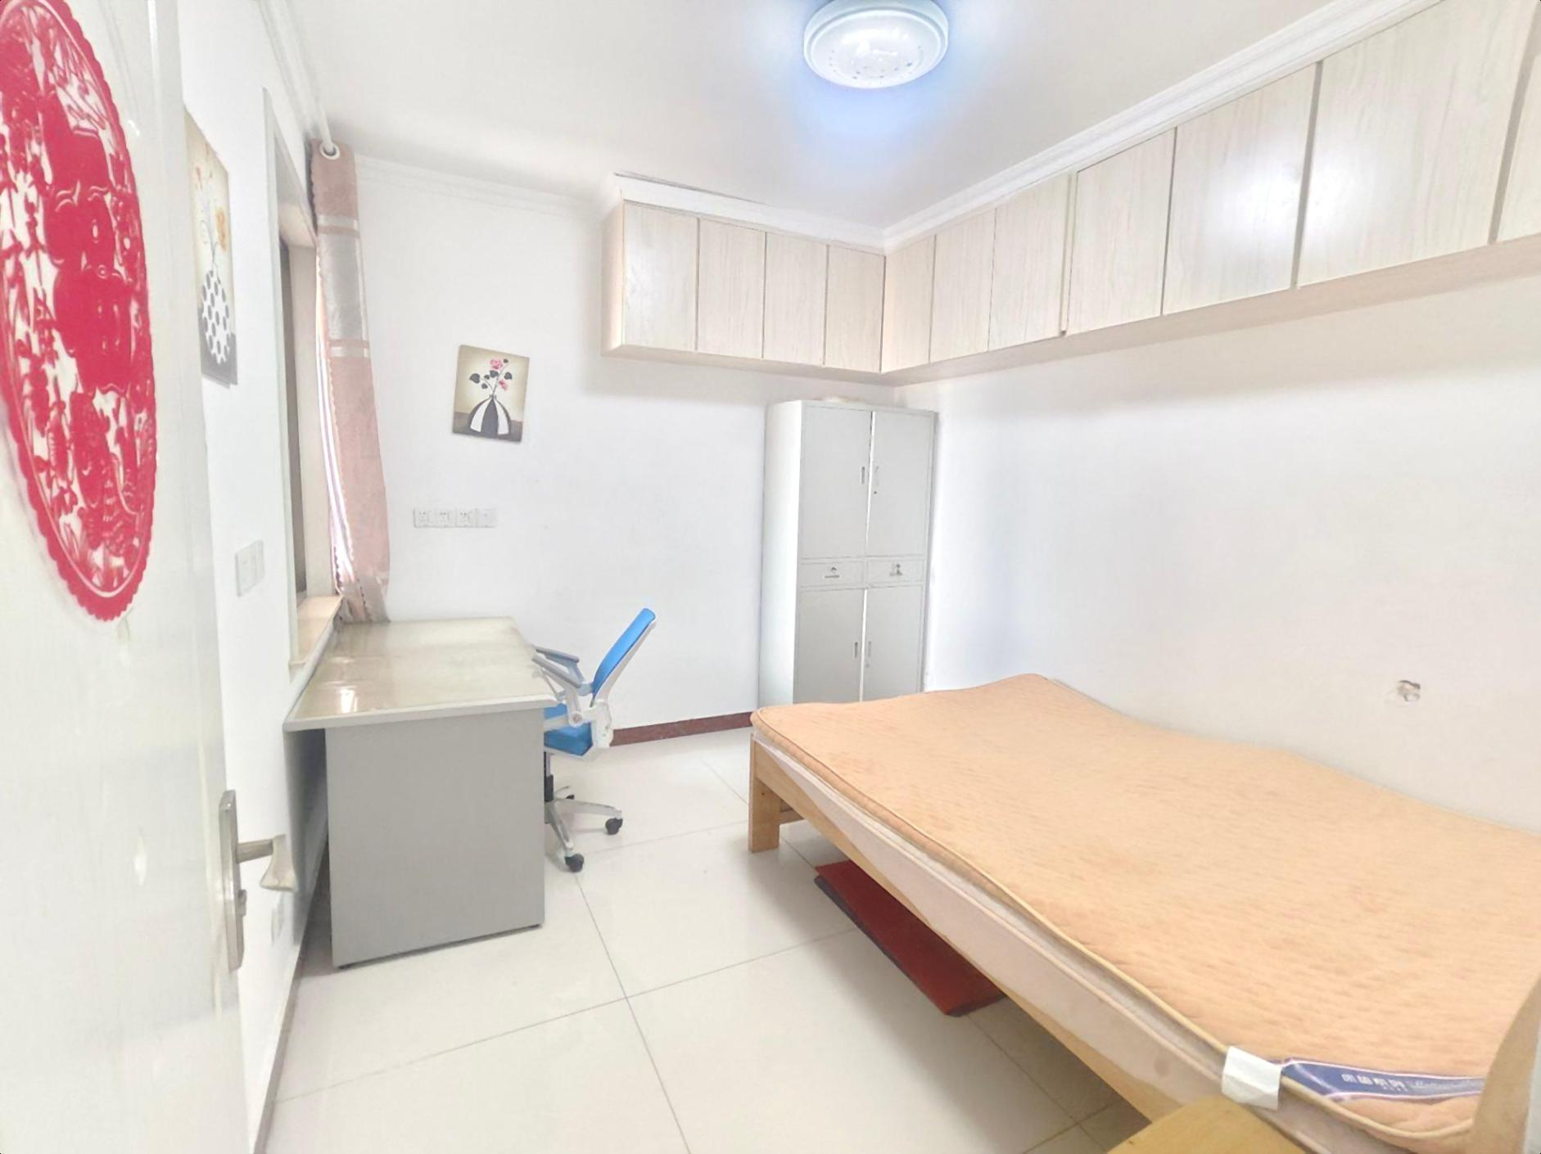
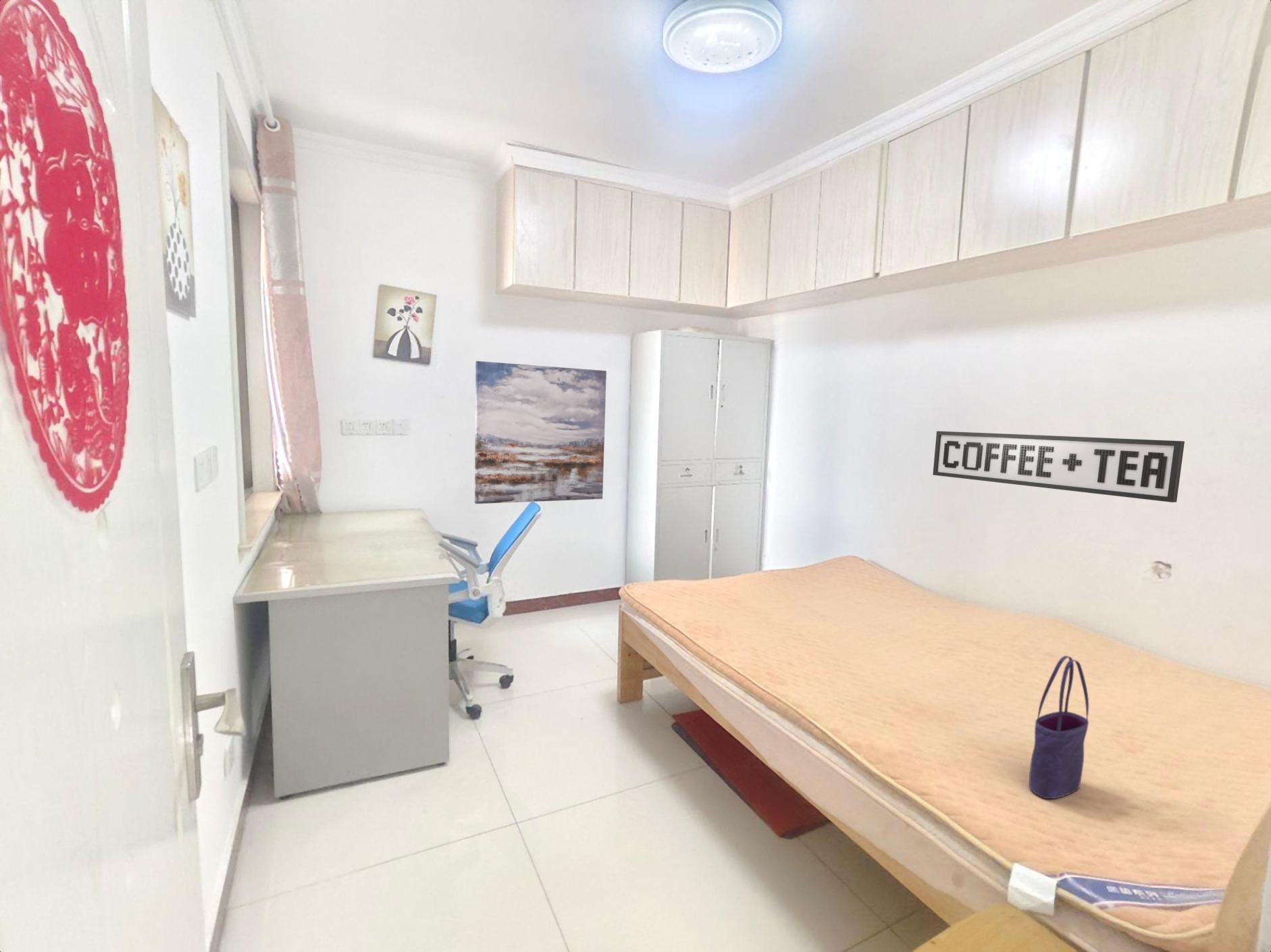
+ wall art [474,361,607,504]
+ sign [932,430,1185,503]
+ tote bag [1029,655,1089,799]
